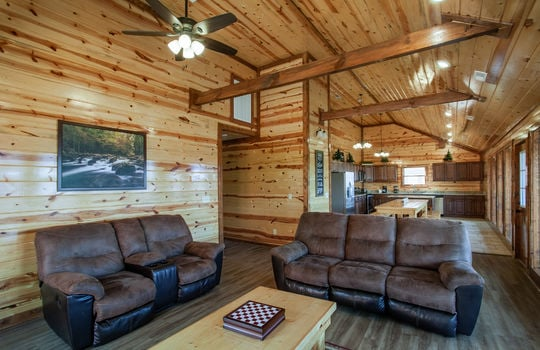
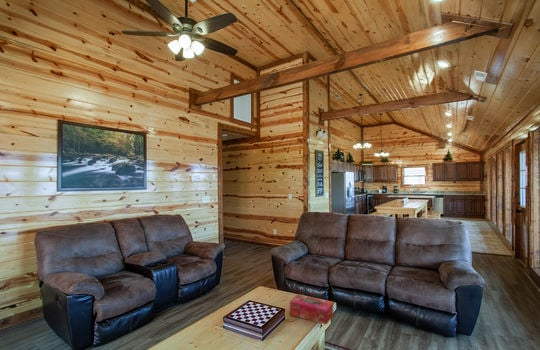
+ tissue box [289,293,334,326]
